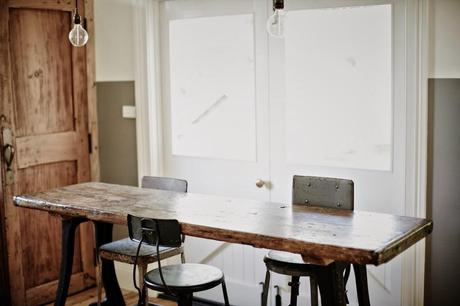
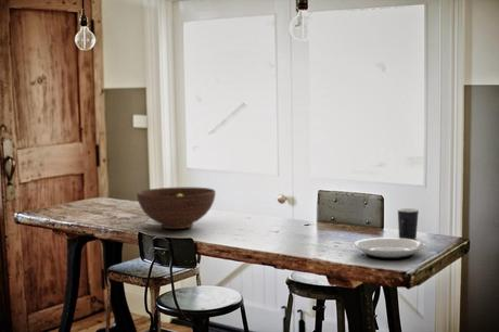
+ plate [351,237,426,260]
+ mug [397,207,420,240]
+ fruit bowl [136,186,217,230]
